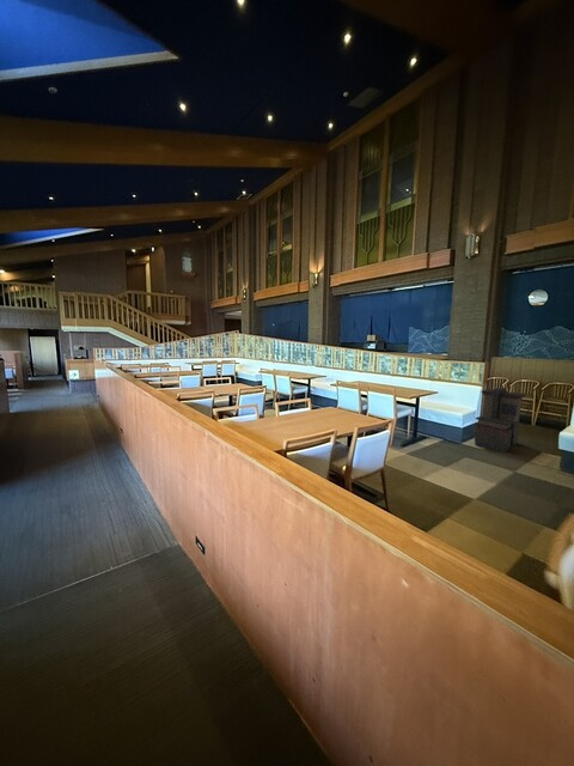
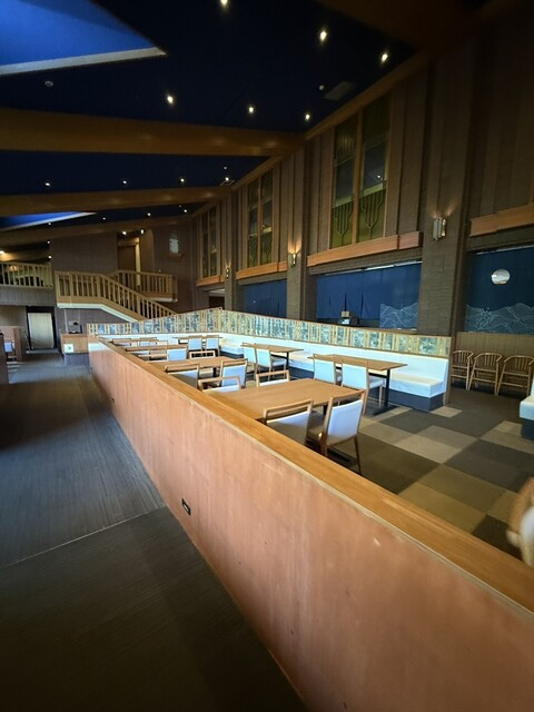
- storage bin [474,387,527,454]
